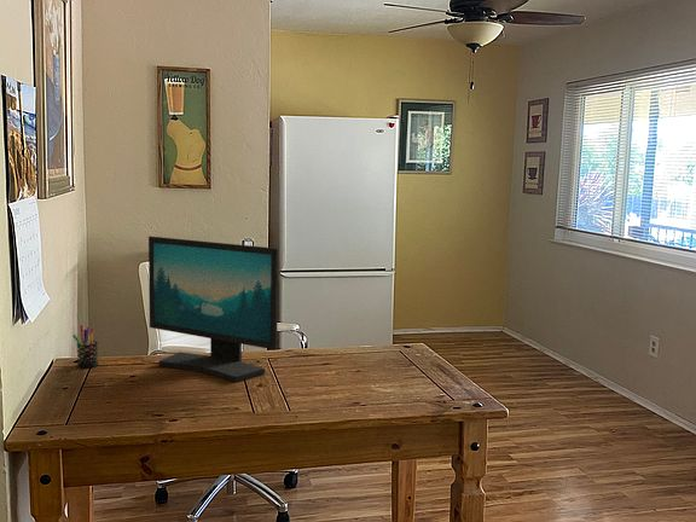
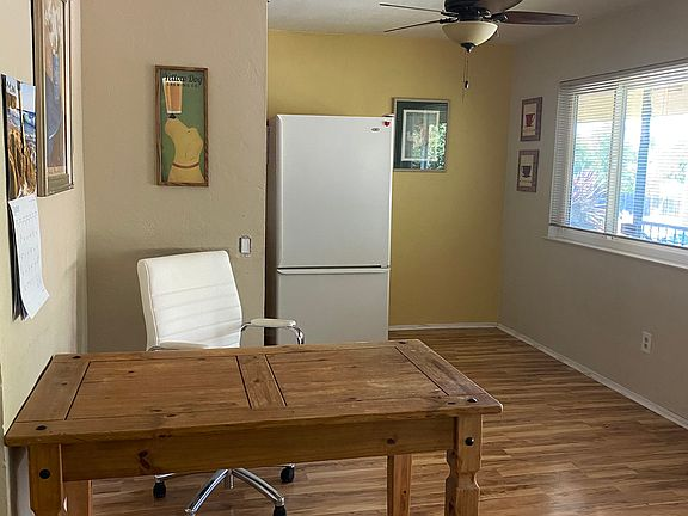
- pen holder [71,324,99,370]
- computer monitor [147,236,279,383]
